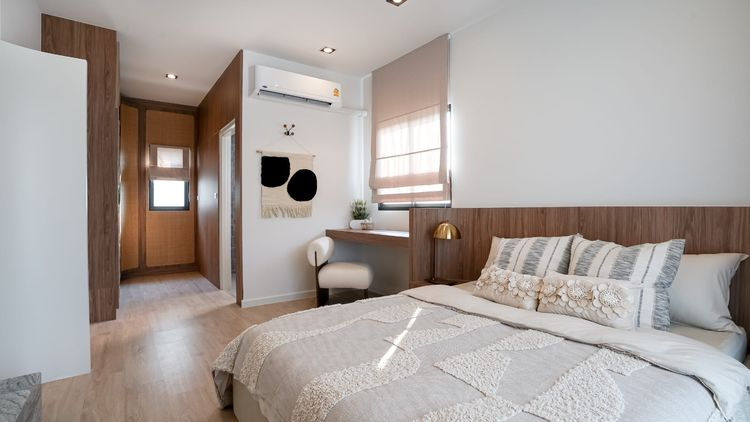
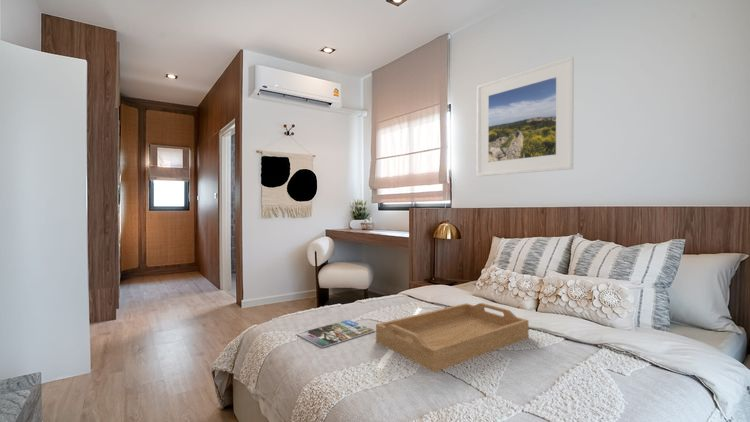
+ serving tray [375,302,529,373]
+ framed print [476,55,575,178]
+ magazine [296,319,376,349]
